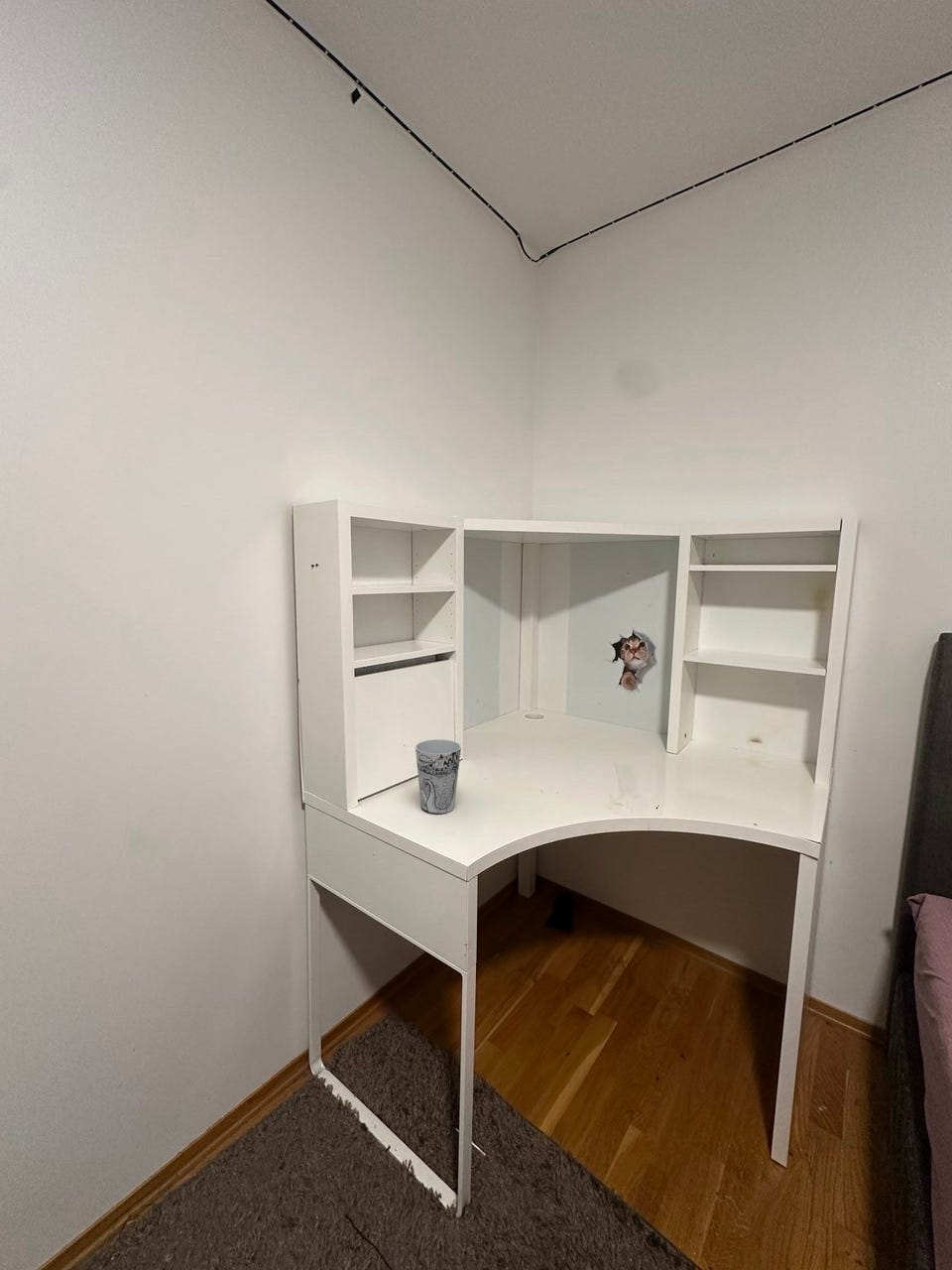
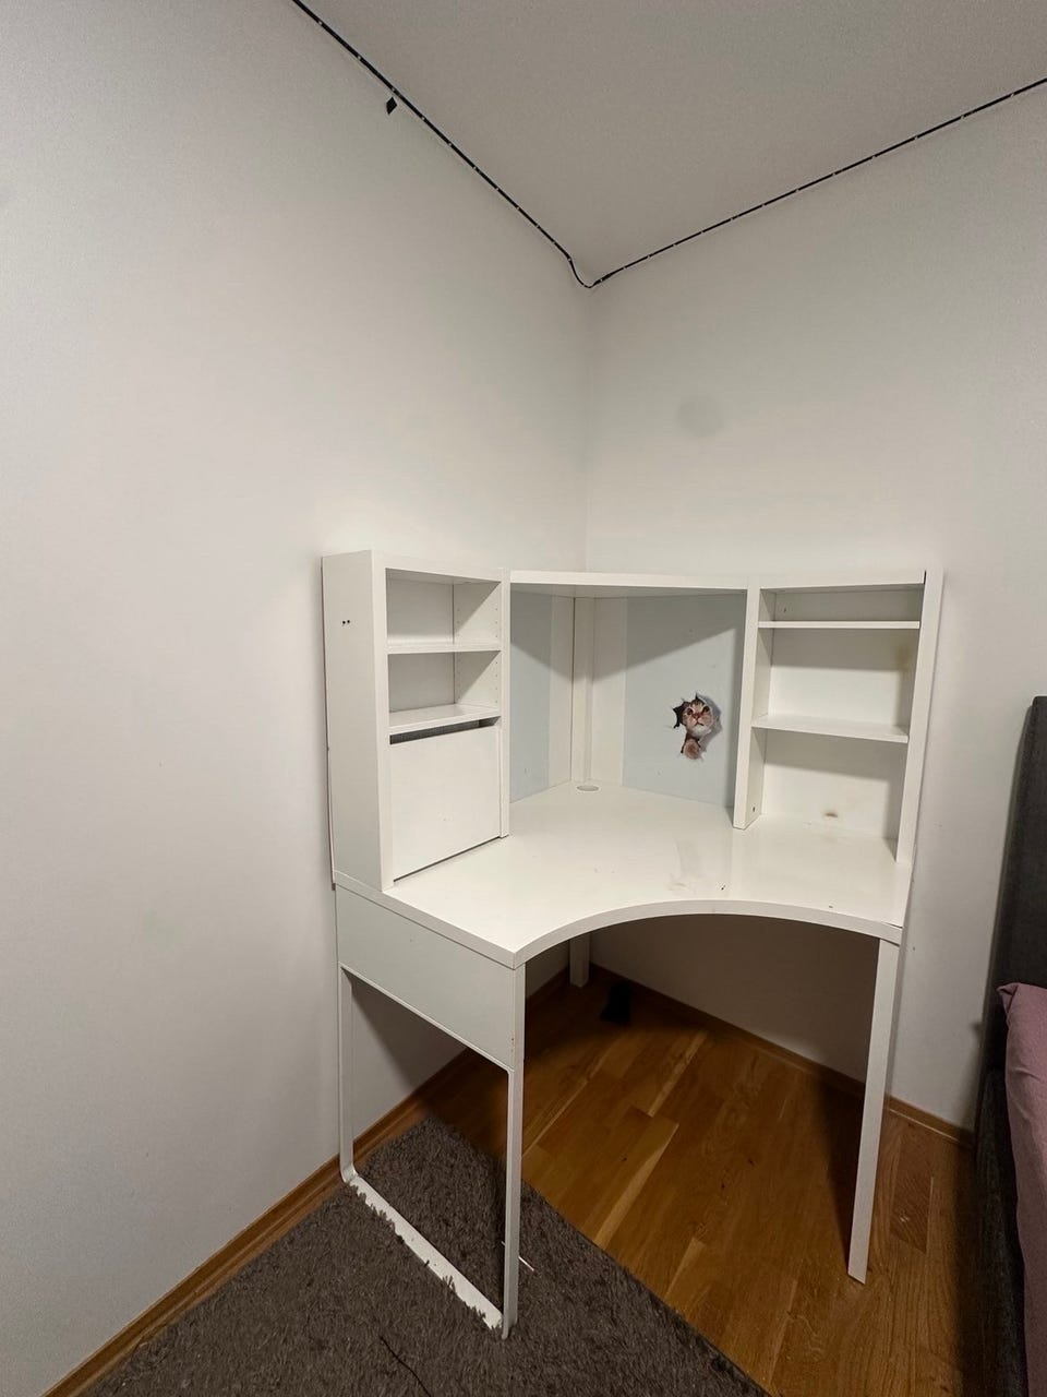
- cup [415,738,462,815]
